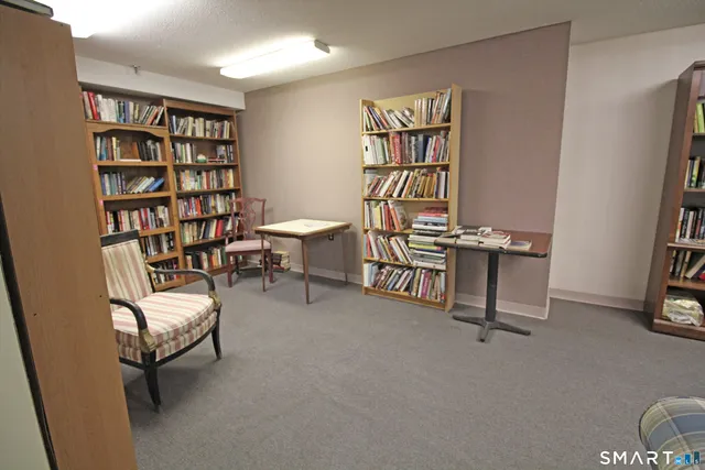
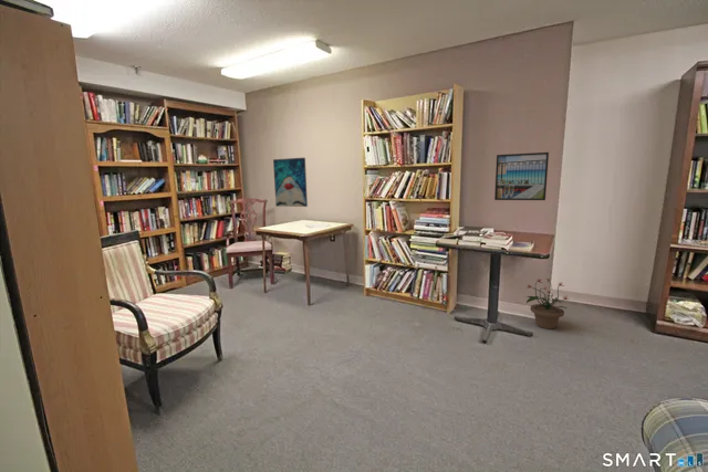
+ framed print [493,151,550,201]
+ wall art [272,157,309,208]
+ potted plant [525,276,569,331]
